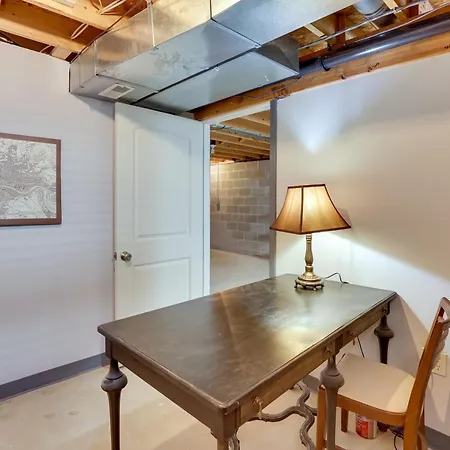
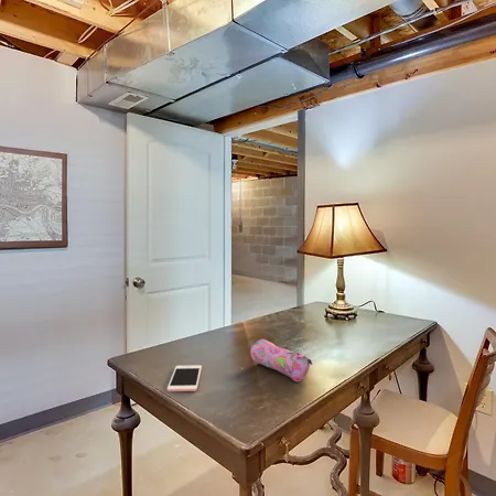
+ pencil case [249,338,313,382]
+ cell phone [166,364,203,392]
